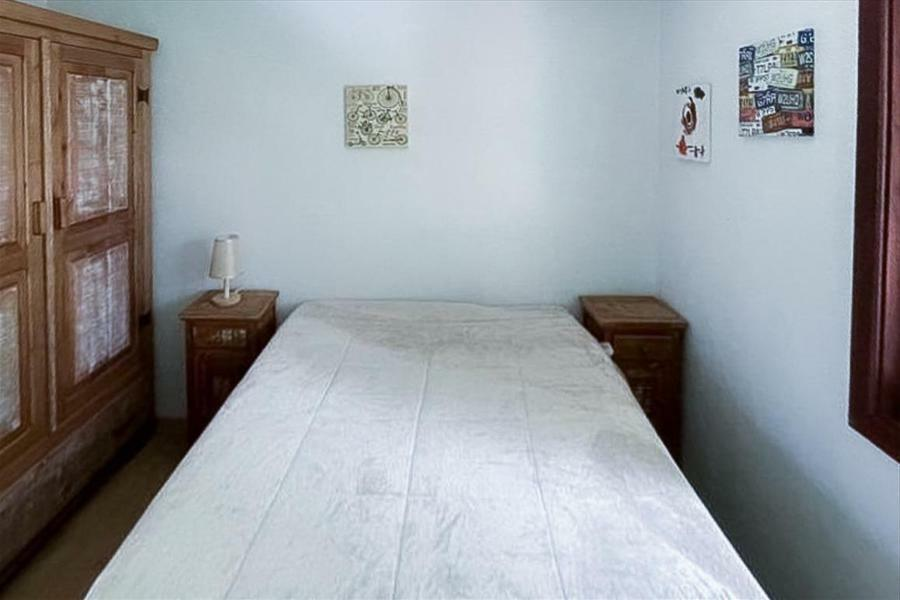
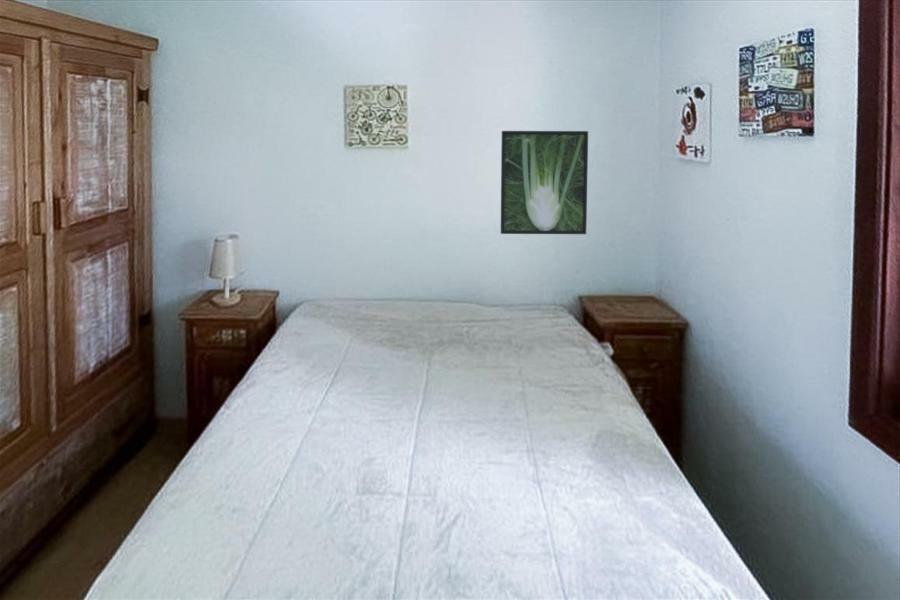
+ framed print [500,130,589,235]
